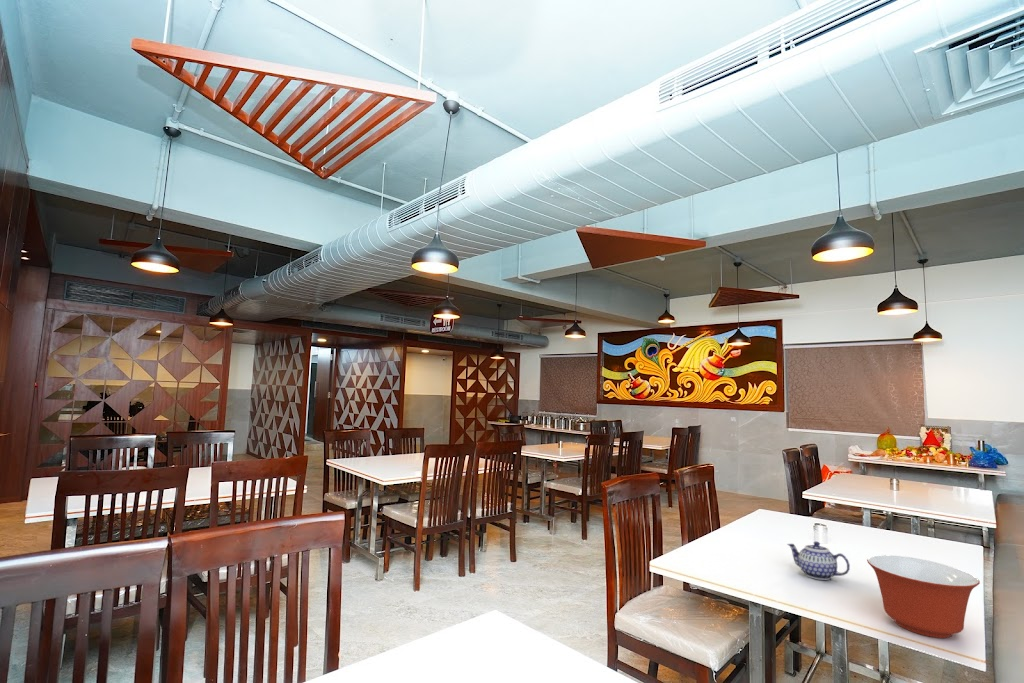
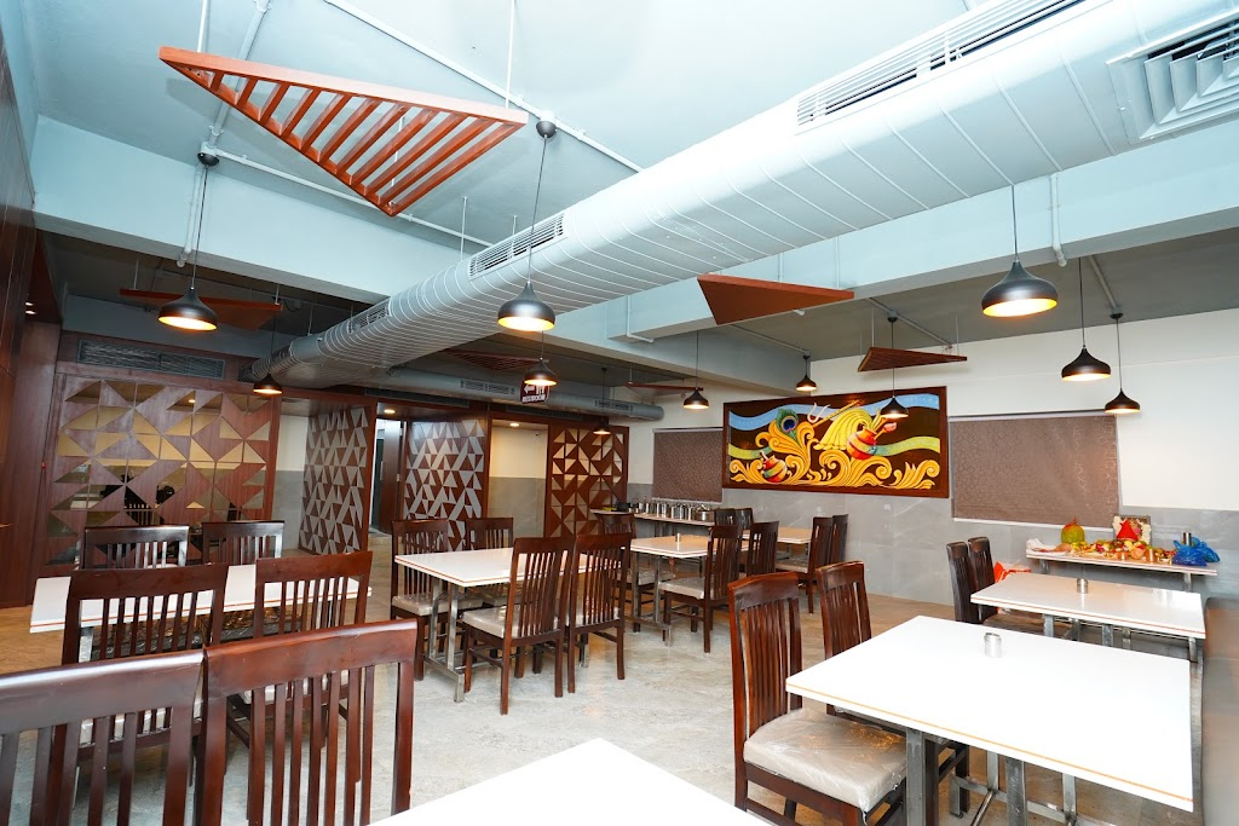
- mixing bowl [866,554,981,639]
- teapot [786,541,851,581]
